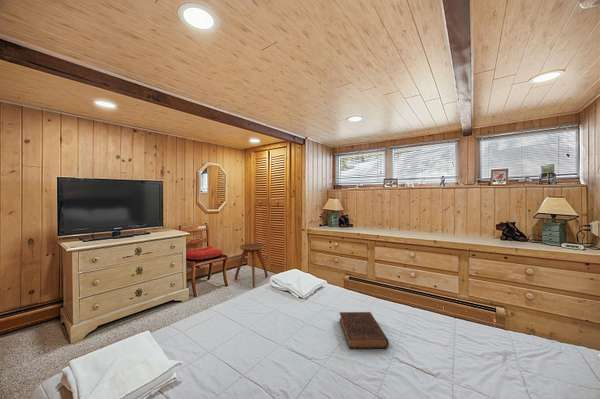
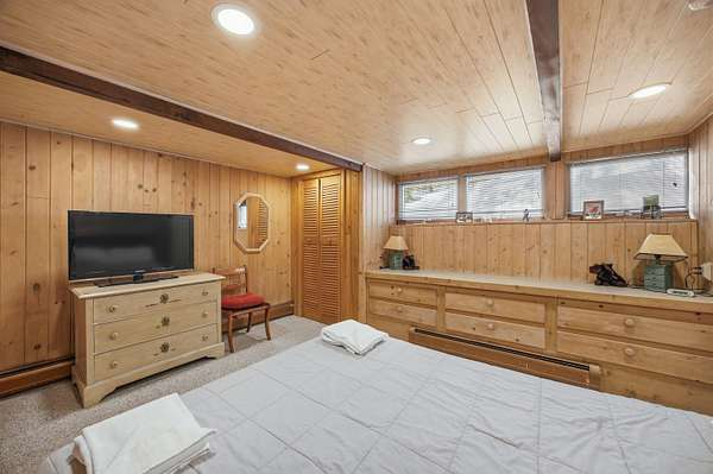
- stool [234,243,269,289]
- book [338,311,390,350]
